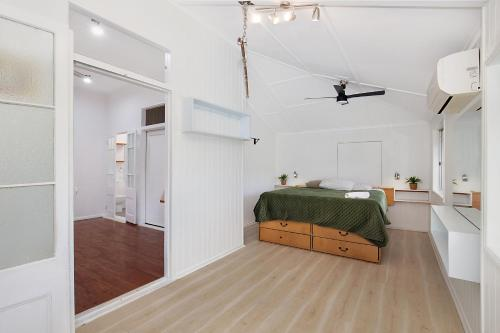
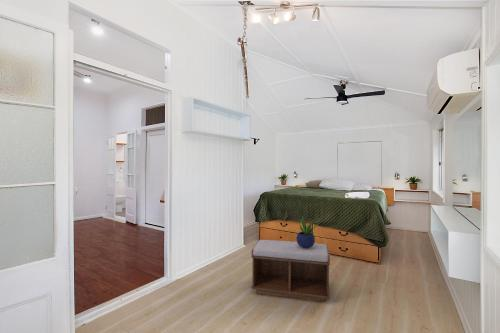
+ bench [250,239,331,303]
+ potted plant [295,215,319,248]
